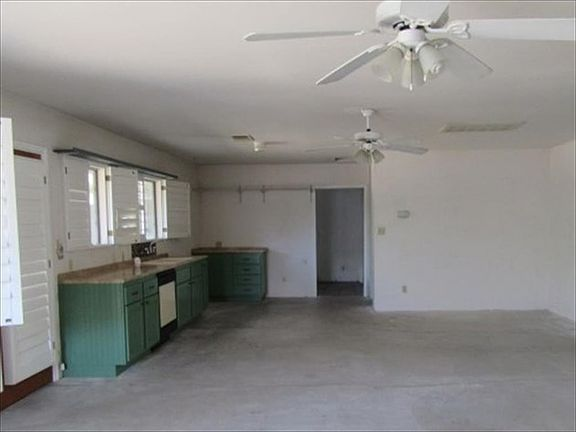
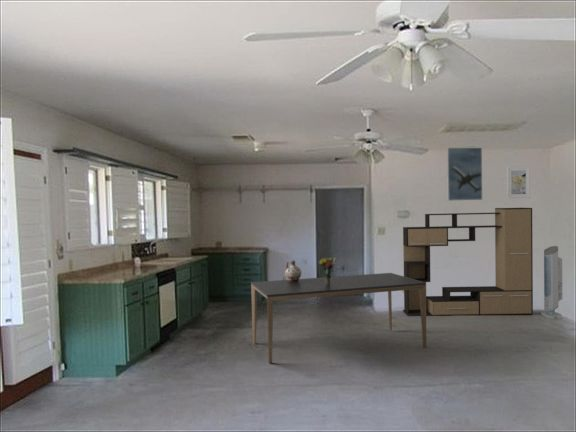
+ media console [402,207,534,317]
+ ceramic jug [284,259,302,282]
+ air purifier [540,245,563,320]
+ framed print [506,165,531,199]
+ dining table [250,272,428,365]
+ bouquet [317,256,340,284]
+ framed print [446,147,483,202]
